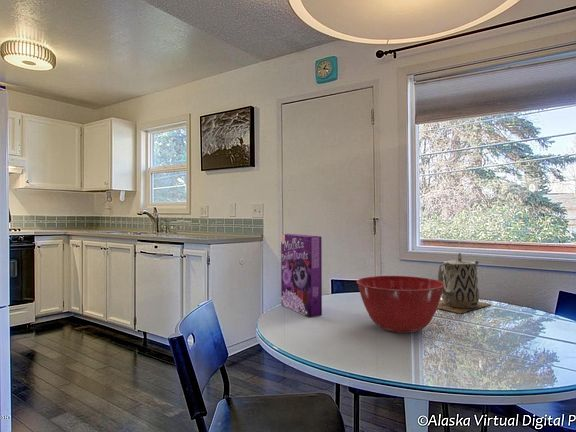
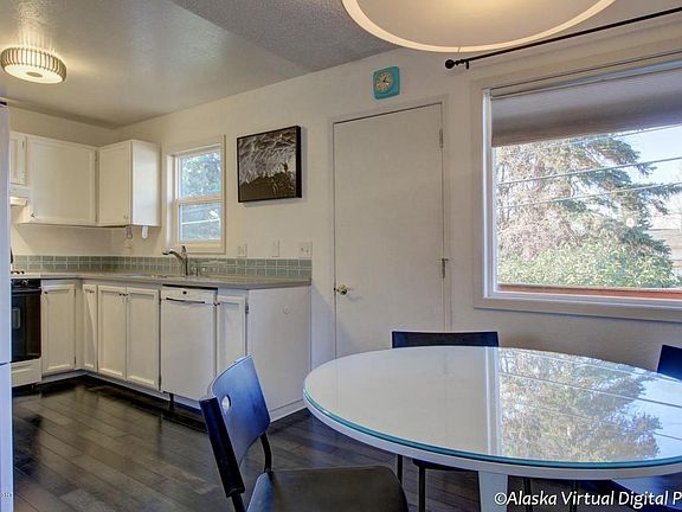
- cereal box [280,233,323,318]
- teapot [437,252,492,314]
- mixing bowl [356,275,445,334]
